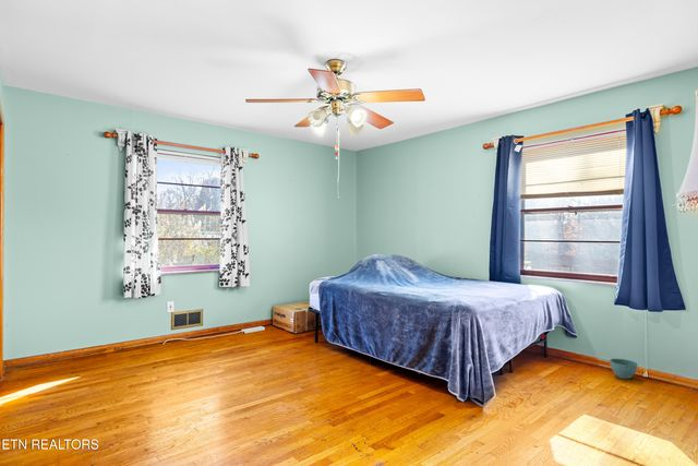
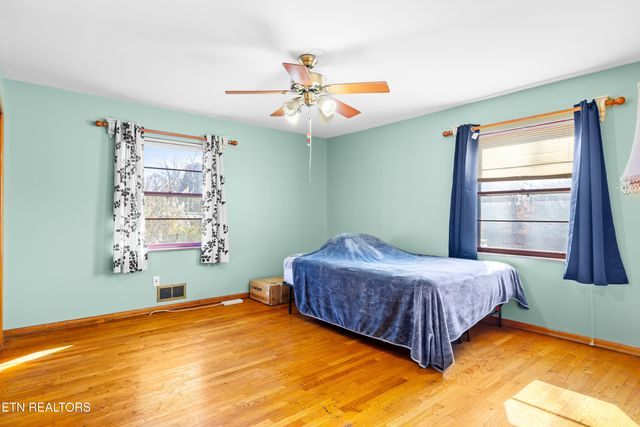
- plant pot [609,358,639,380]
